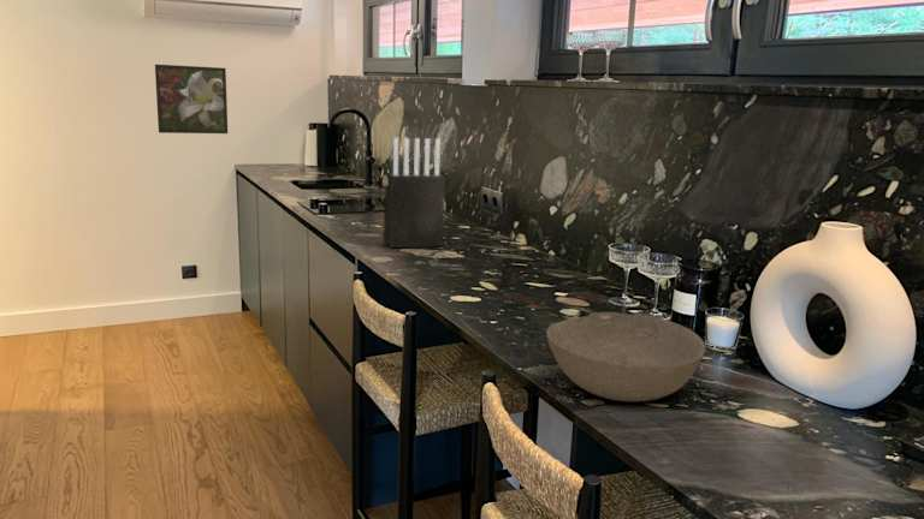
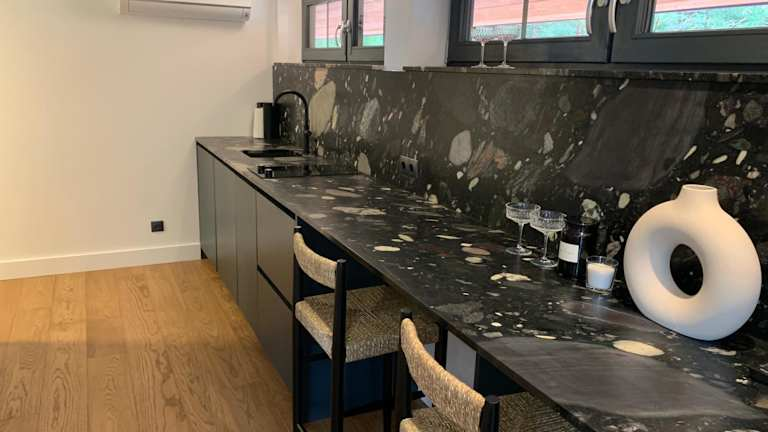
- knife block [383,137,446,249]
- bowl [545,311,706,402]
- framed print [154,64,229,135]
